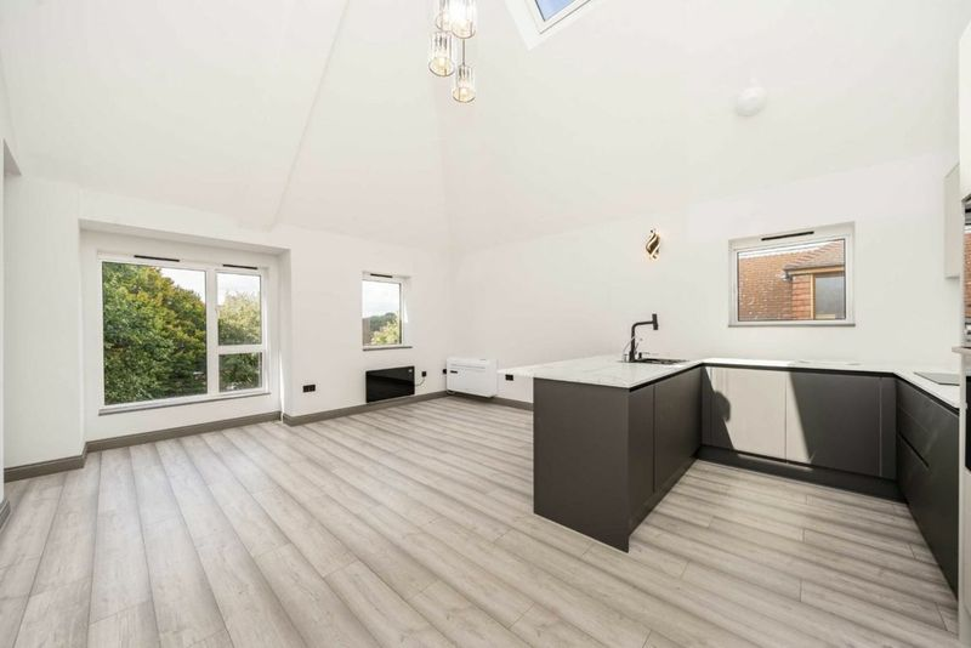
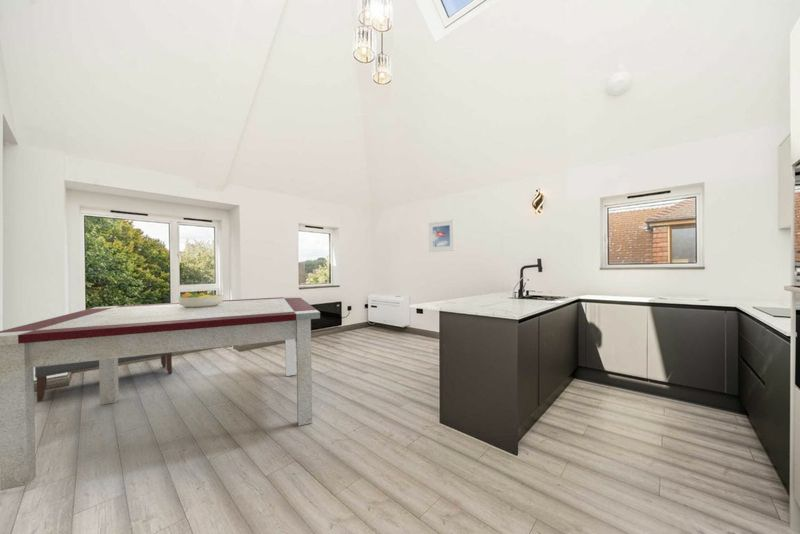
+ bench [34,352,173,403]
+ fruit bowl [177,291,224,308]
+ dining table [0,295,321,492]
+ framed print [428,219,456,253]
